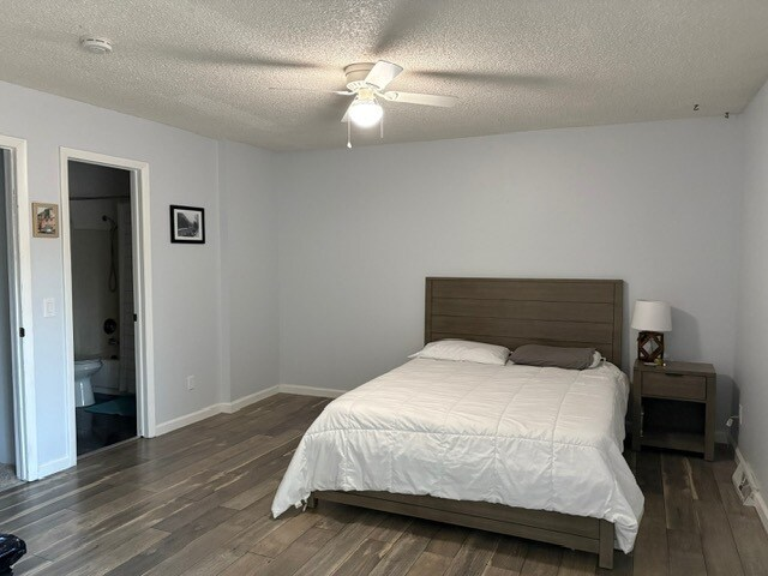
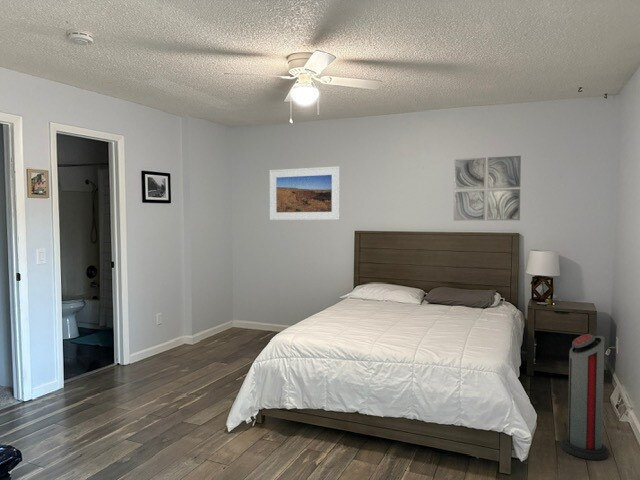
+ air purifier [560,333,610,461]
+ wall art [453,155,522,222]
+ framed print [269,165,341,221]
